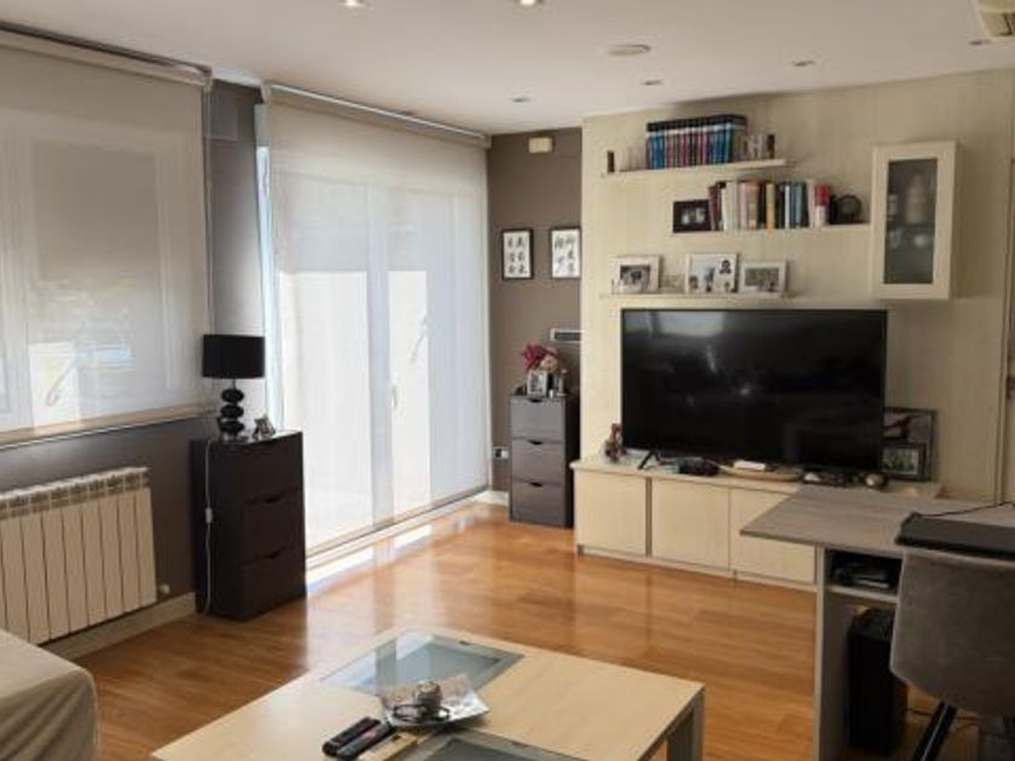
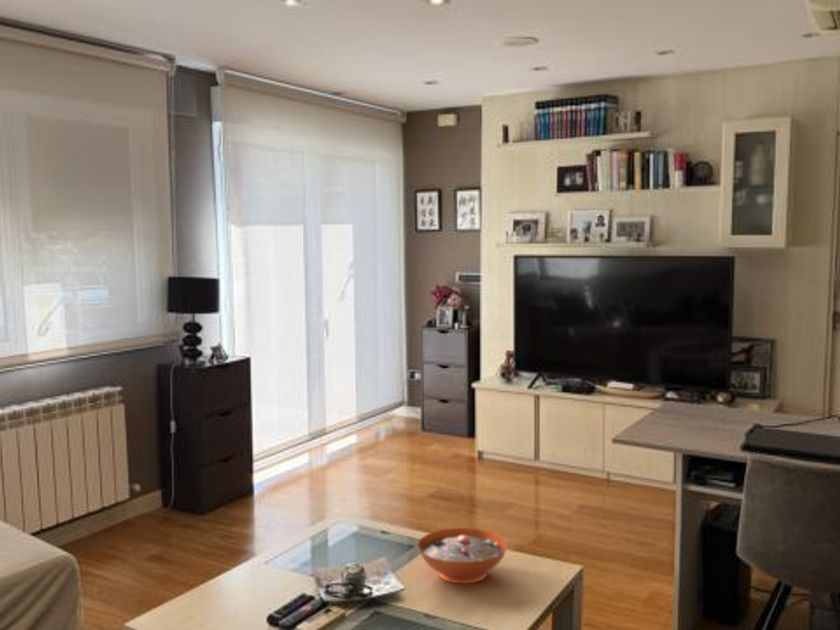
+ decorative bowl [417,527,508,585]
